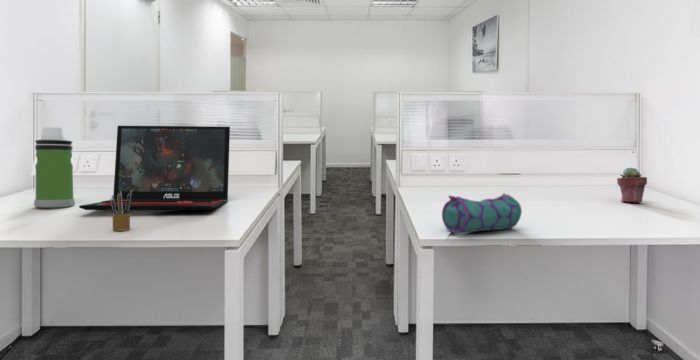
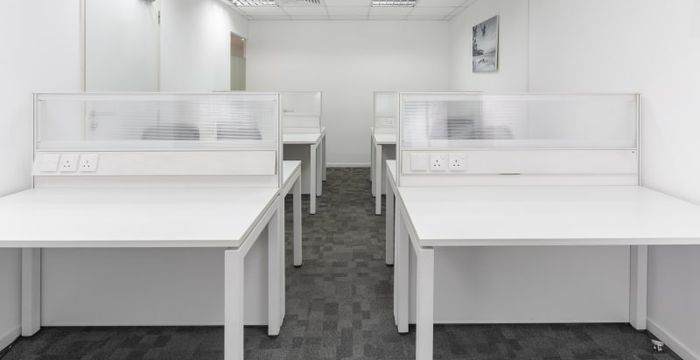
- potted succulent [616,166,648,204]
- pencil case [441,192,523,234]
- laptop [78,125,231,211]
- water bottle [33,126,76,208]
- pencil box [109,190,132,231]
